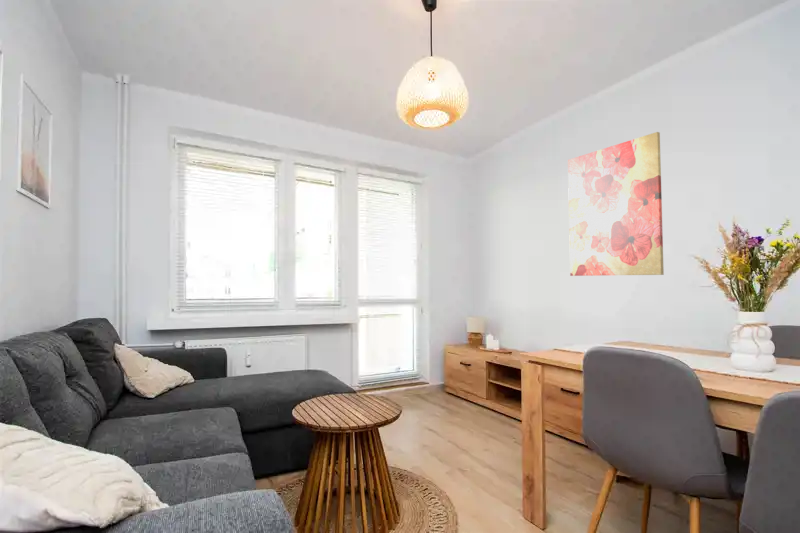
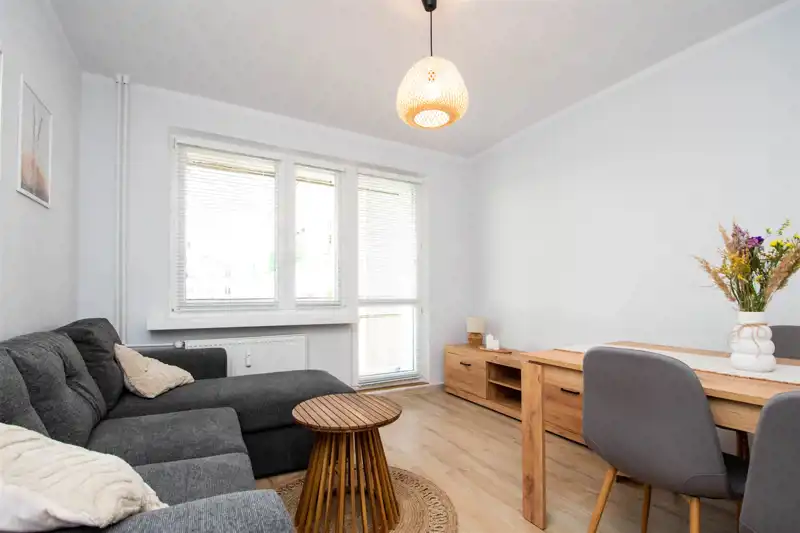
- wall art [567,131,665,277]
